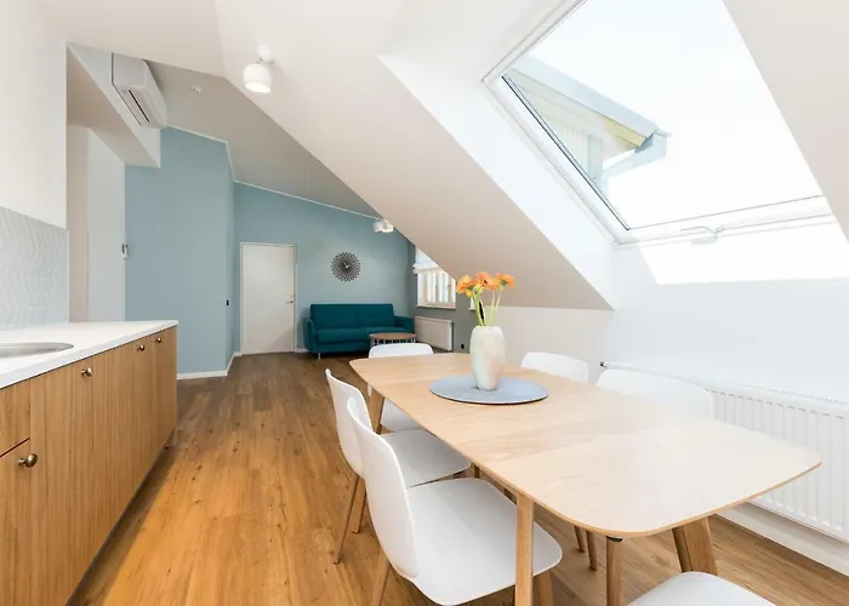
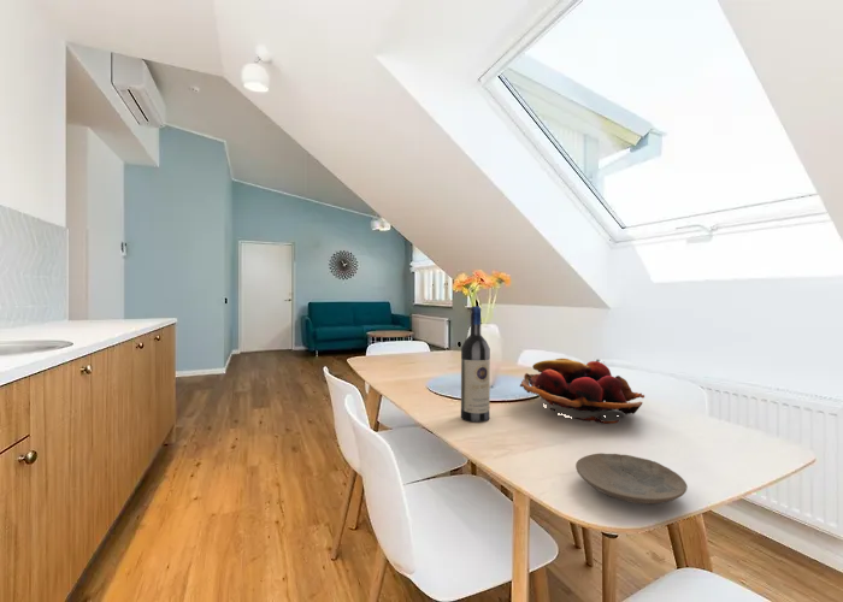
+ wine bottle [460,305,491,423]
+ plate [574,453,689,506]
+ fruit basket [519,358,645,425]
